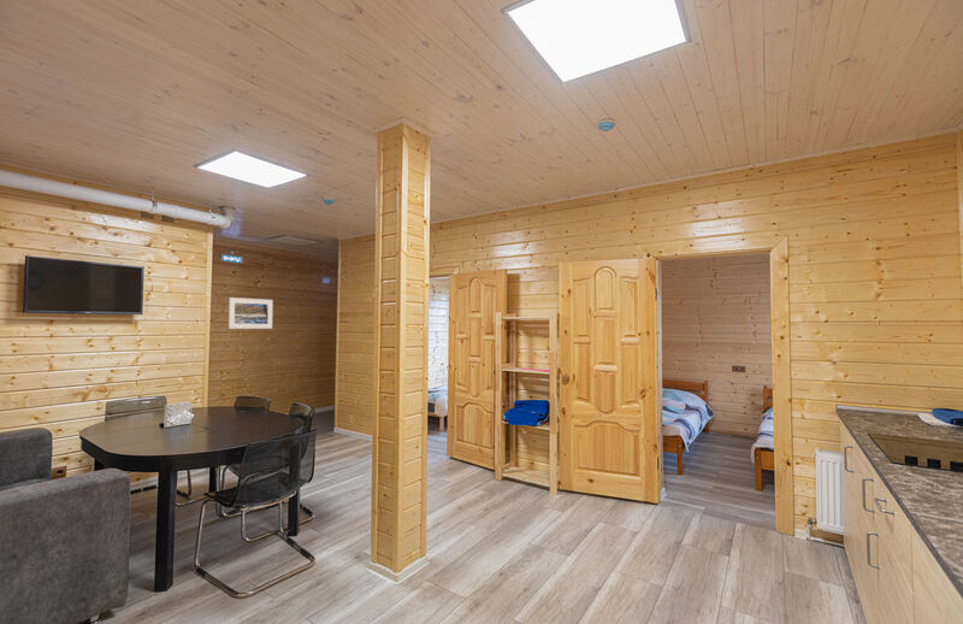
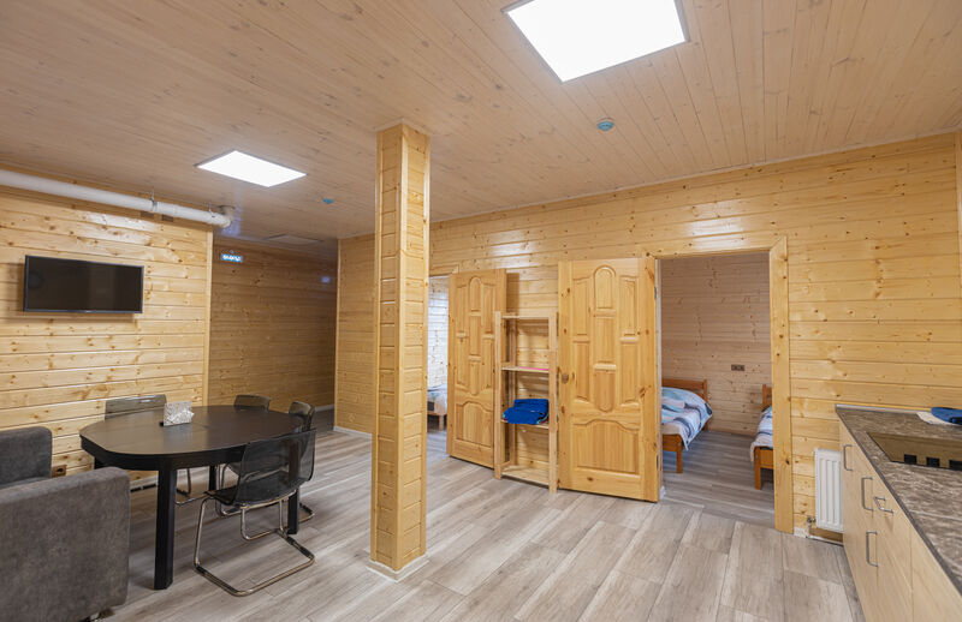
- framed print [228,296,274,330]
